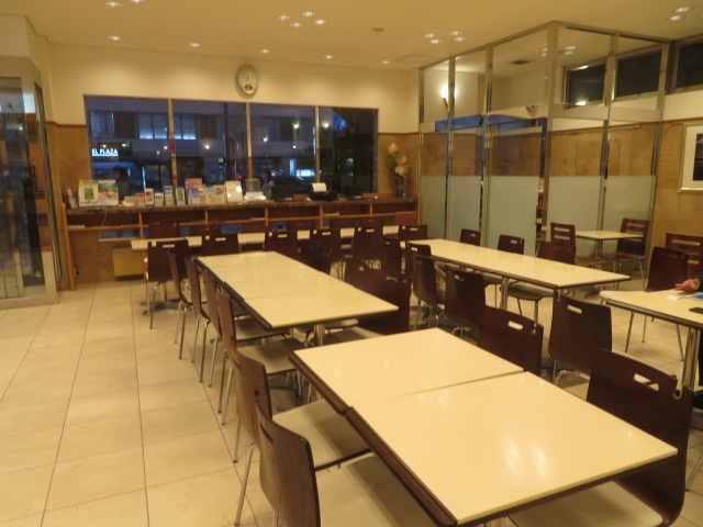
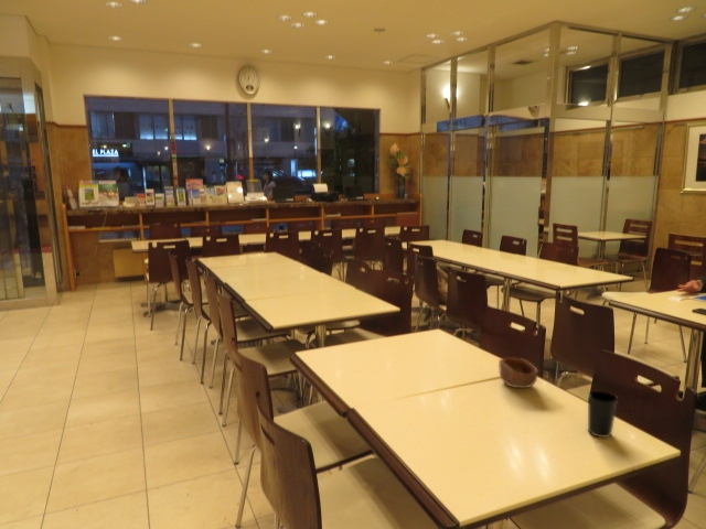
+ bowl [498,357,539,389]
+ cup [587,390,619,439]
